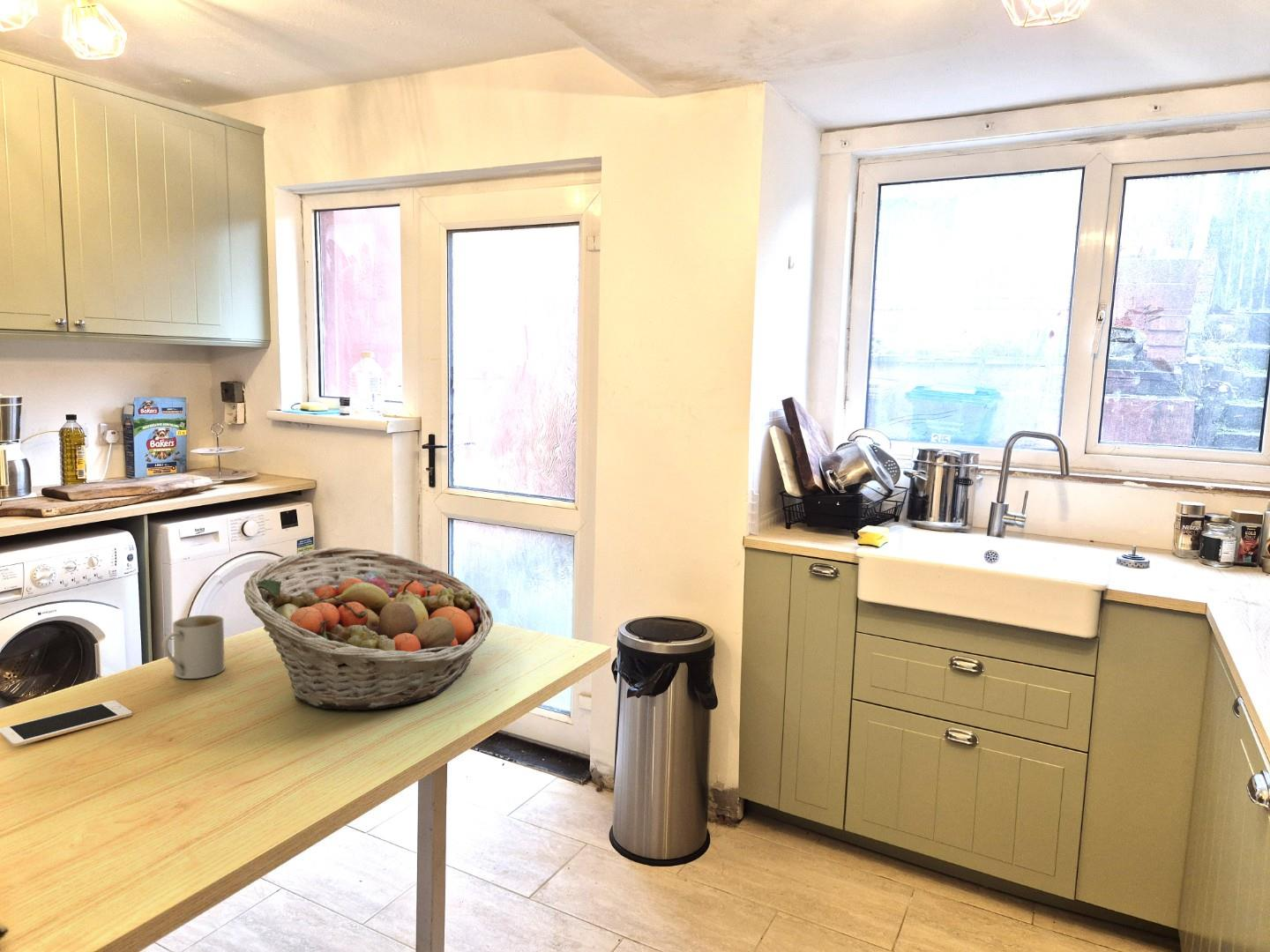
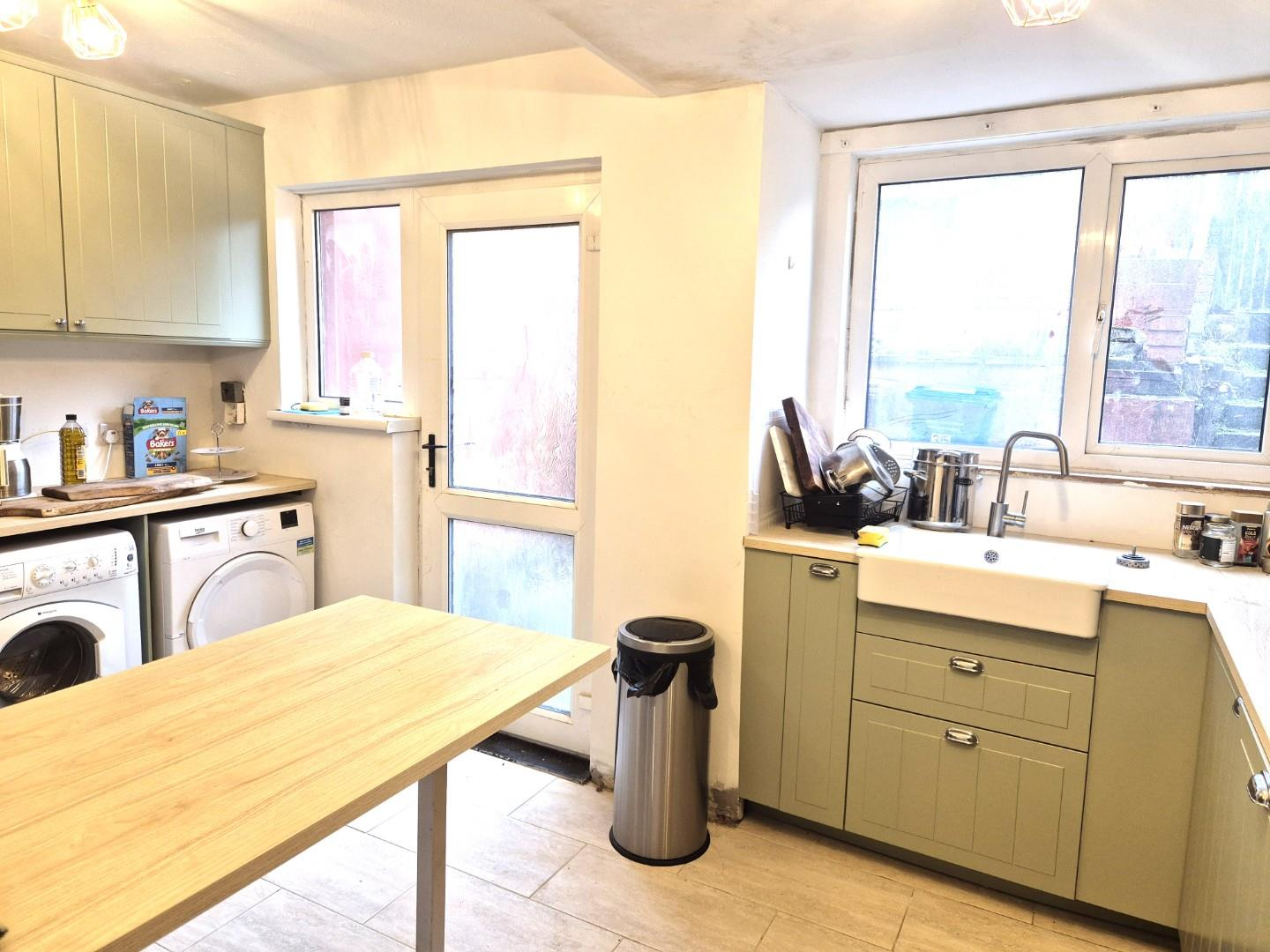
- cell phone [0,700,133,747]
- fruit basket [243,547,494,710]
- mug [161,614,226,680]
